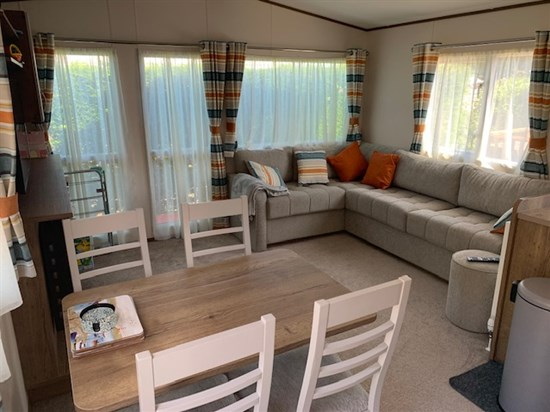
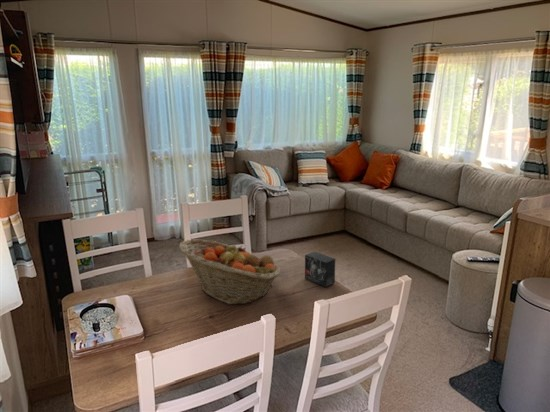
+ fruit basket [178,238,282,305]
+ small box [304,250,337,288]
